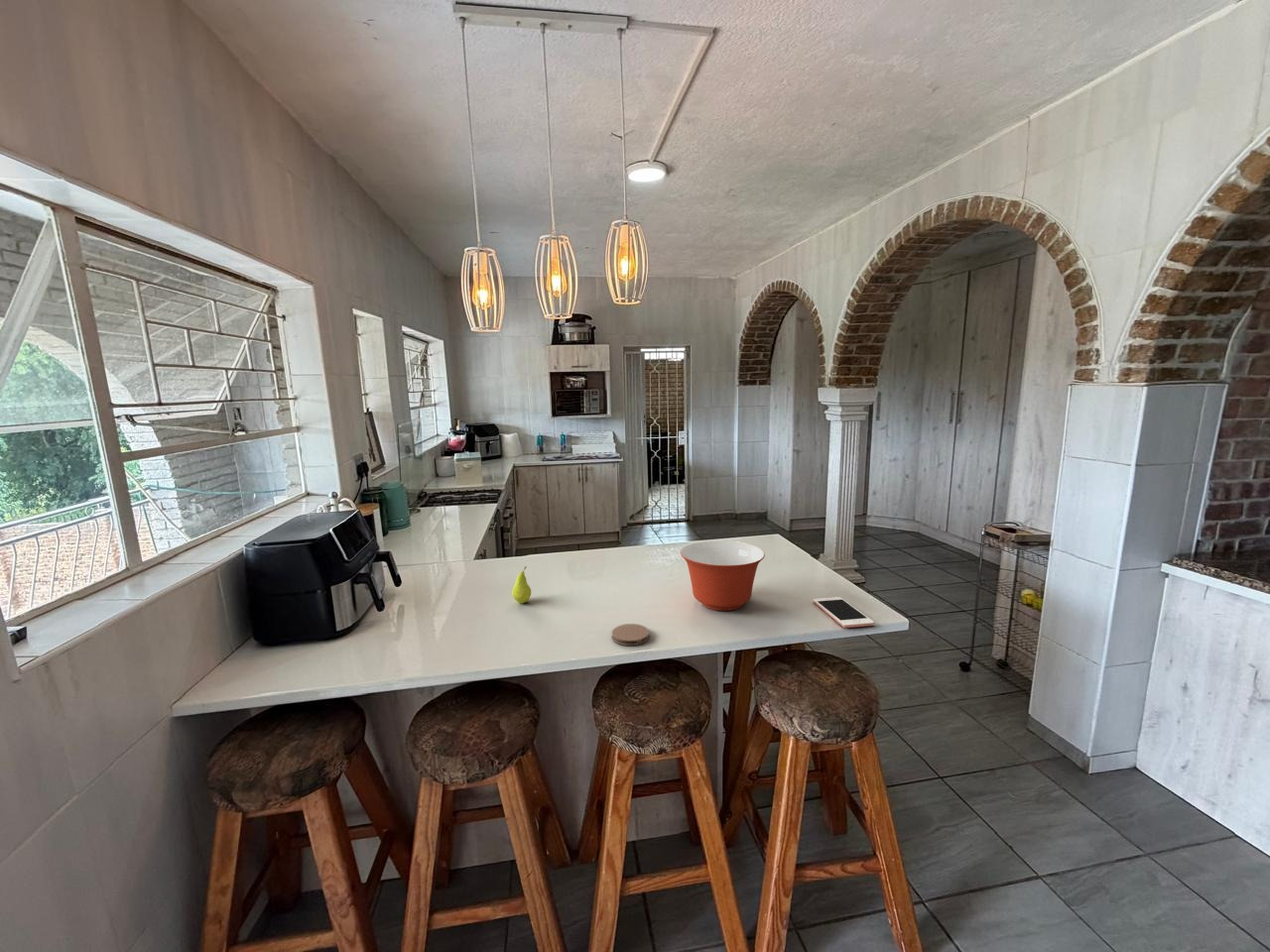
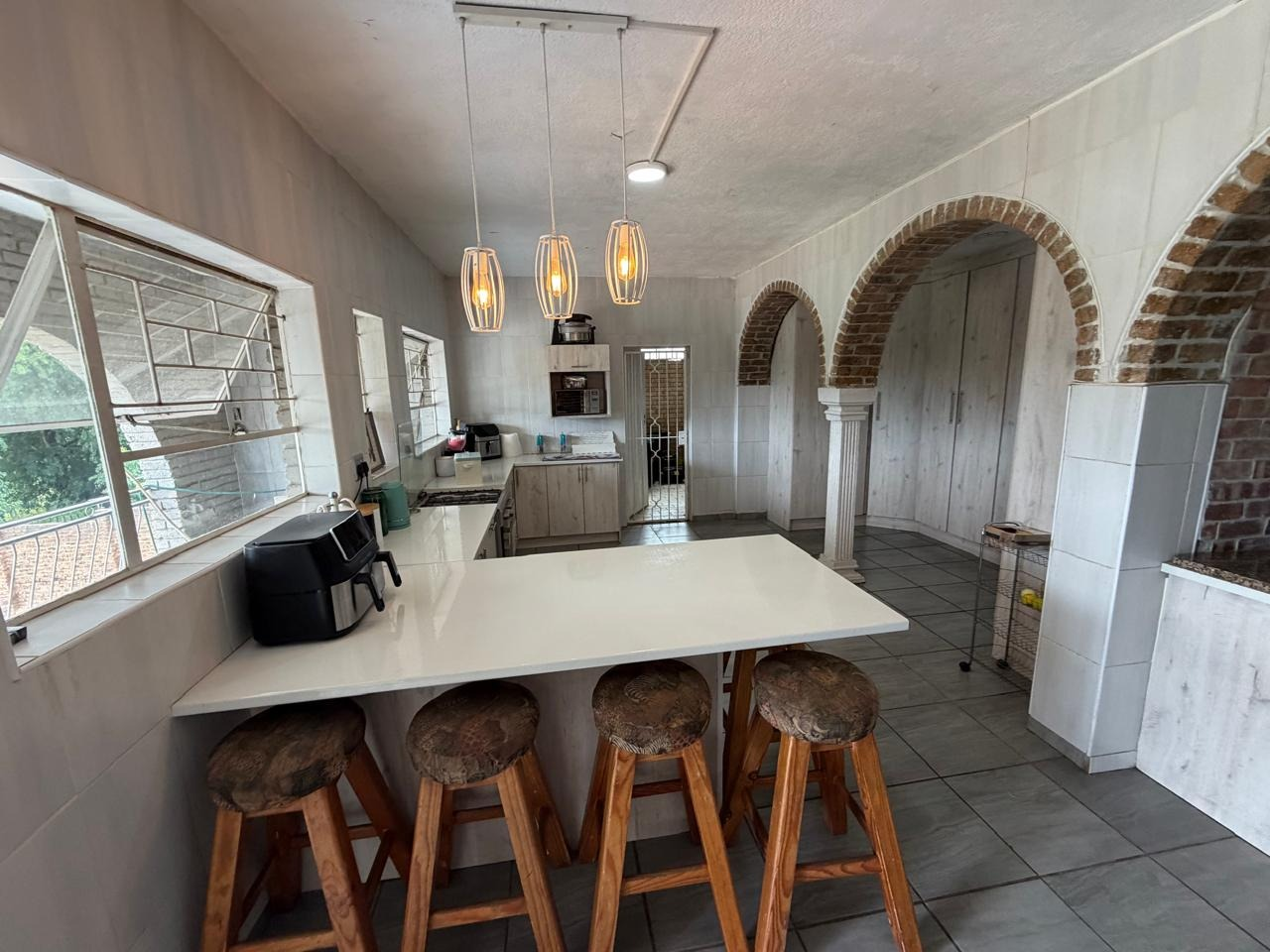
- cell phone [812,596,875,629]
- mixing bowl [680,539,766,612]
- fruit [511,565,532,605]
- coaster [610,623,650,647]
